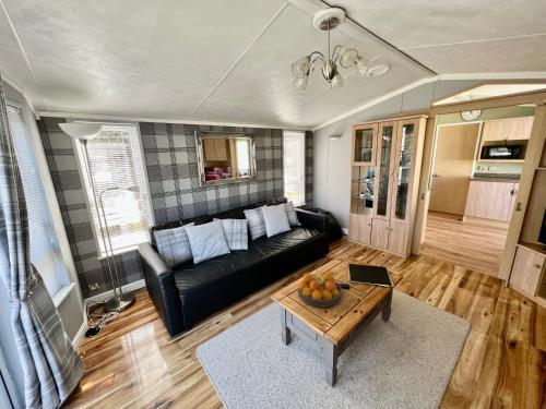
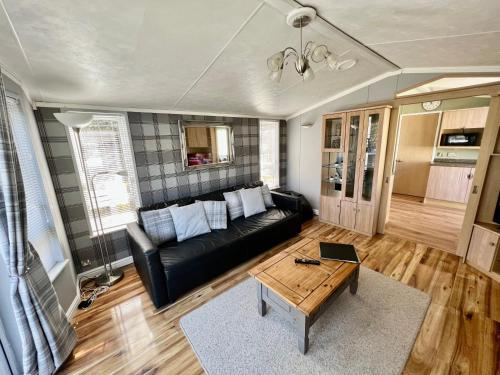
- fruit bowl [297,269,343,309]
